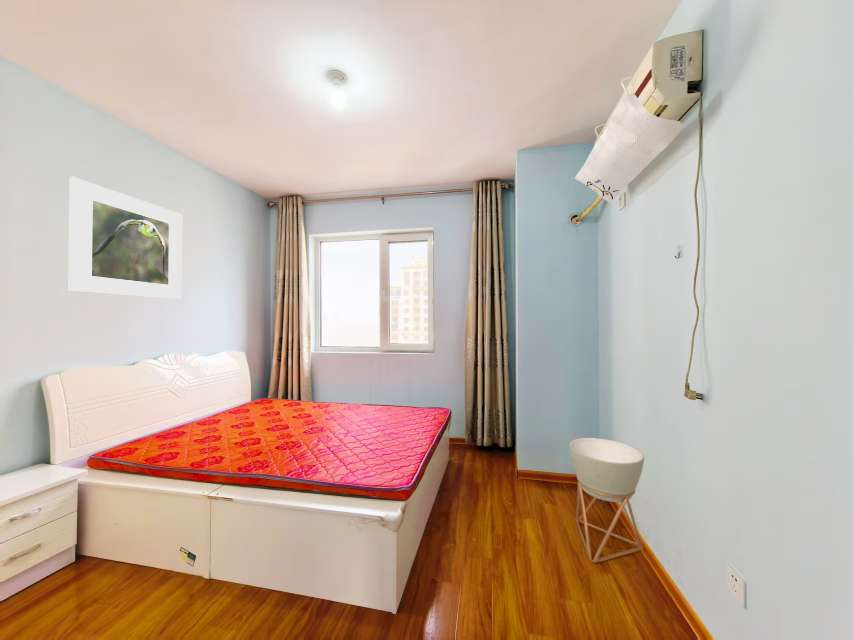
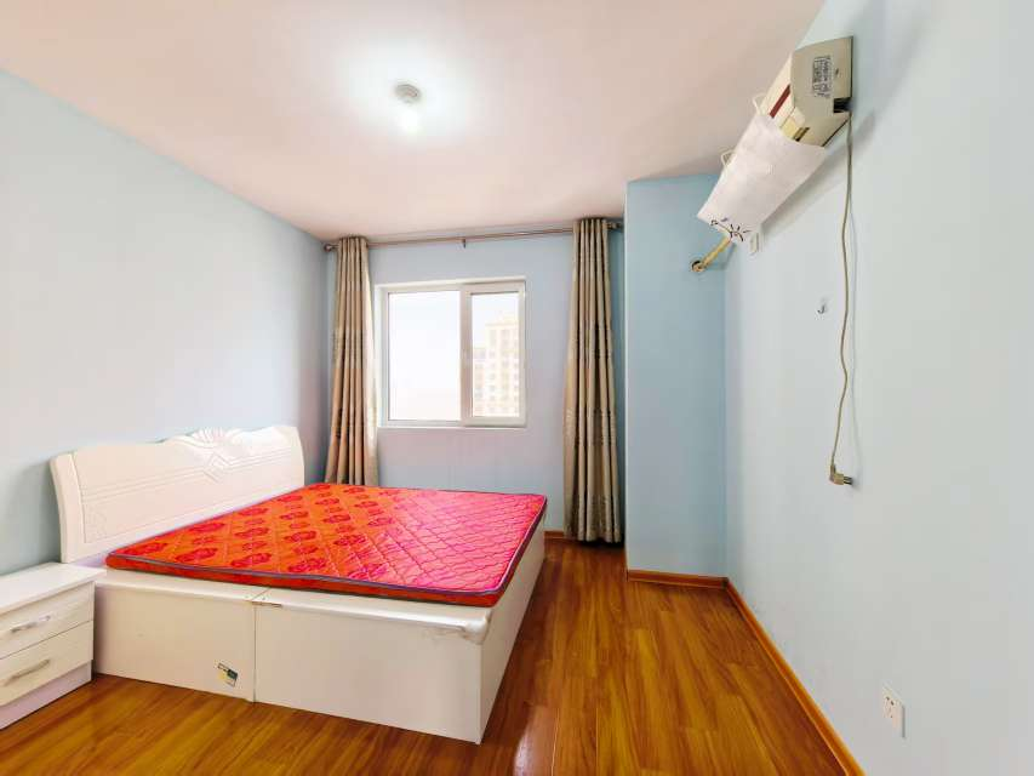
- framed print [67,176,183,300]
- planter [568,437,645,564]
